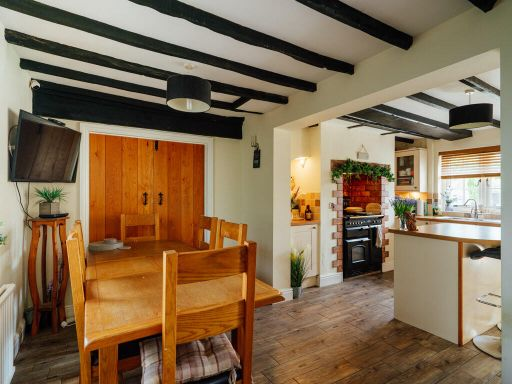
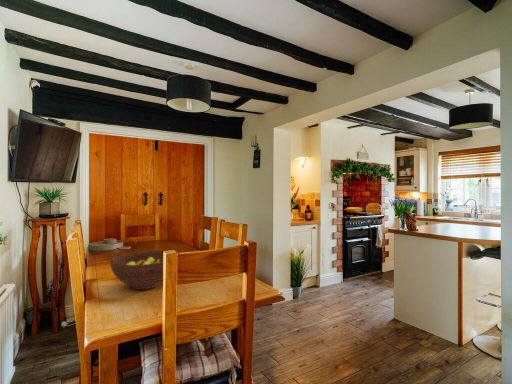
+ fruit bowl [109,250,165,291]
